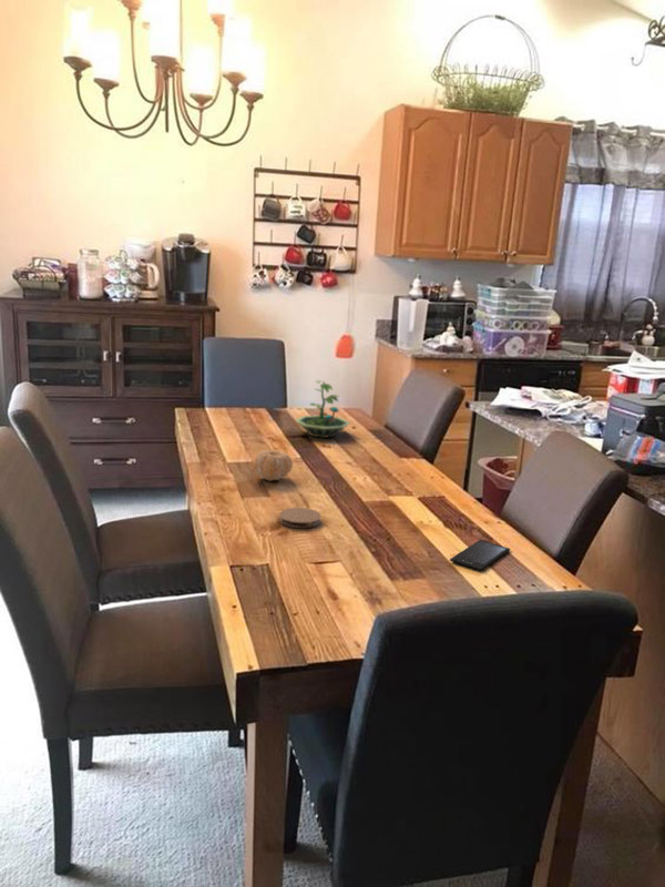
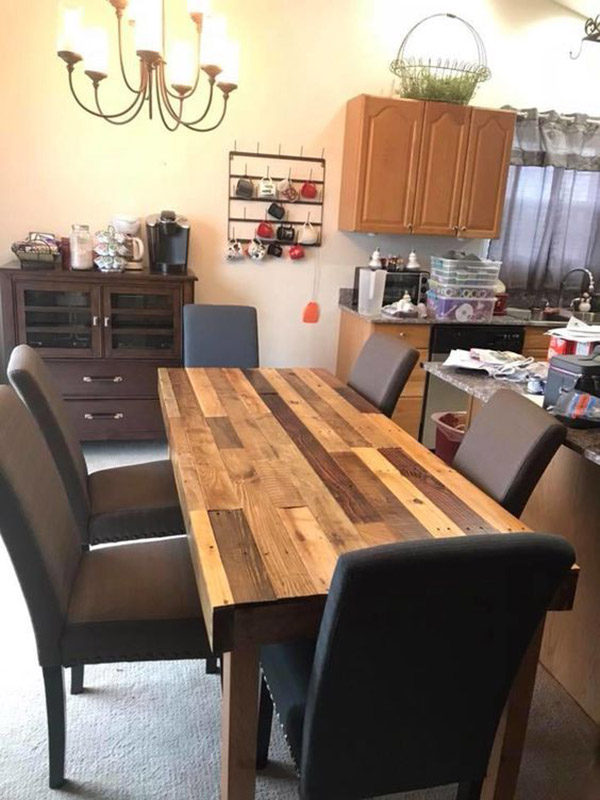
- coaster [278,507,323,529]
- smartphone [449,539,511,572]
- terrarium [294,379,351,439]
- fruit [253,448,294,482]
